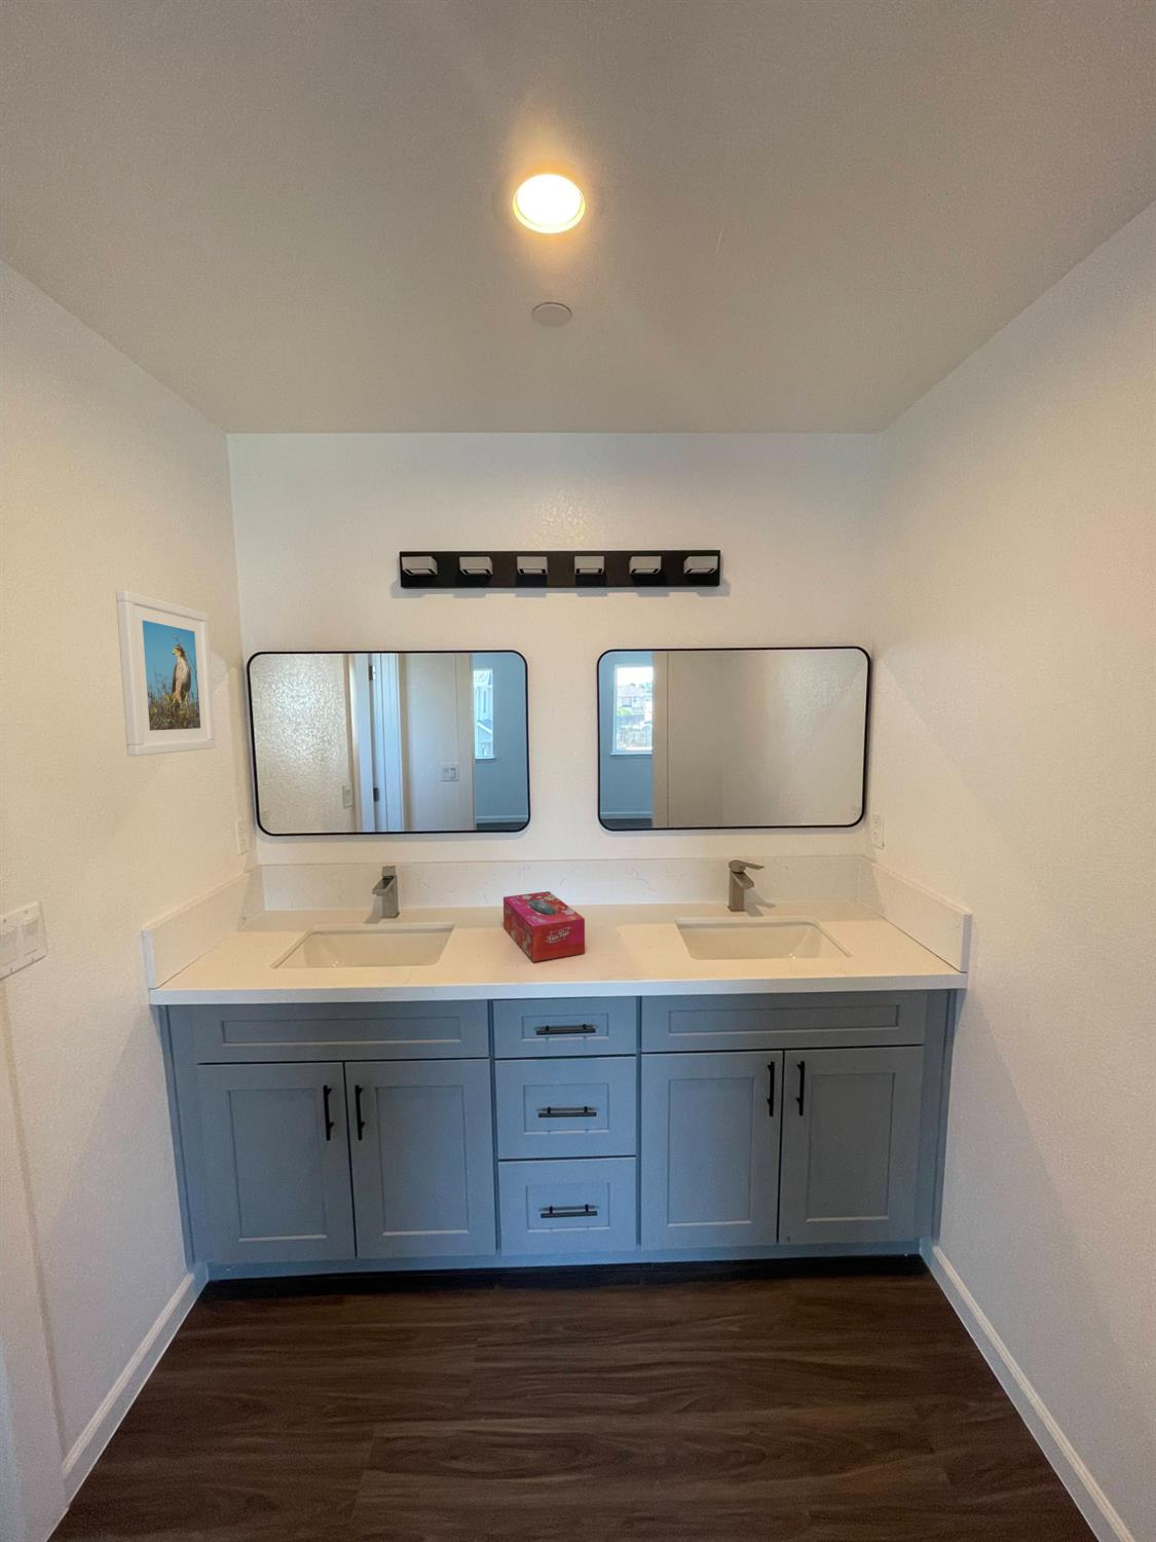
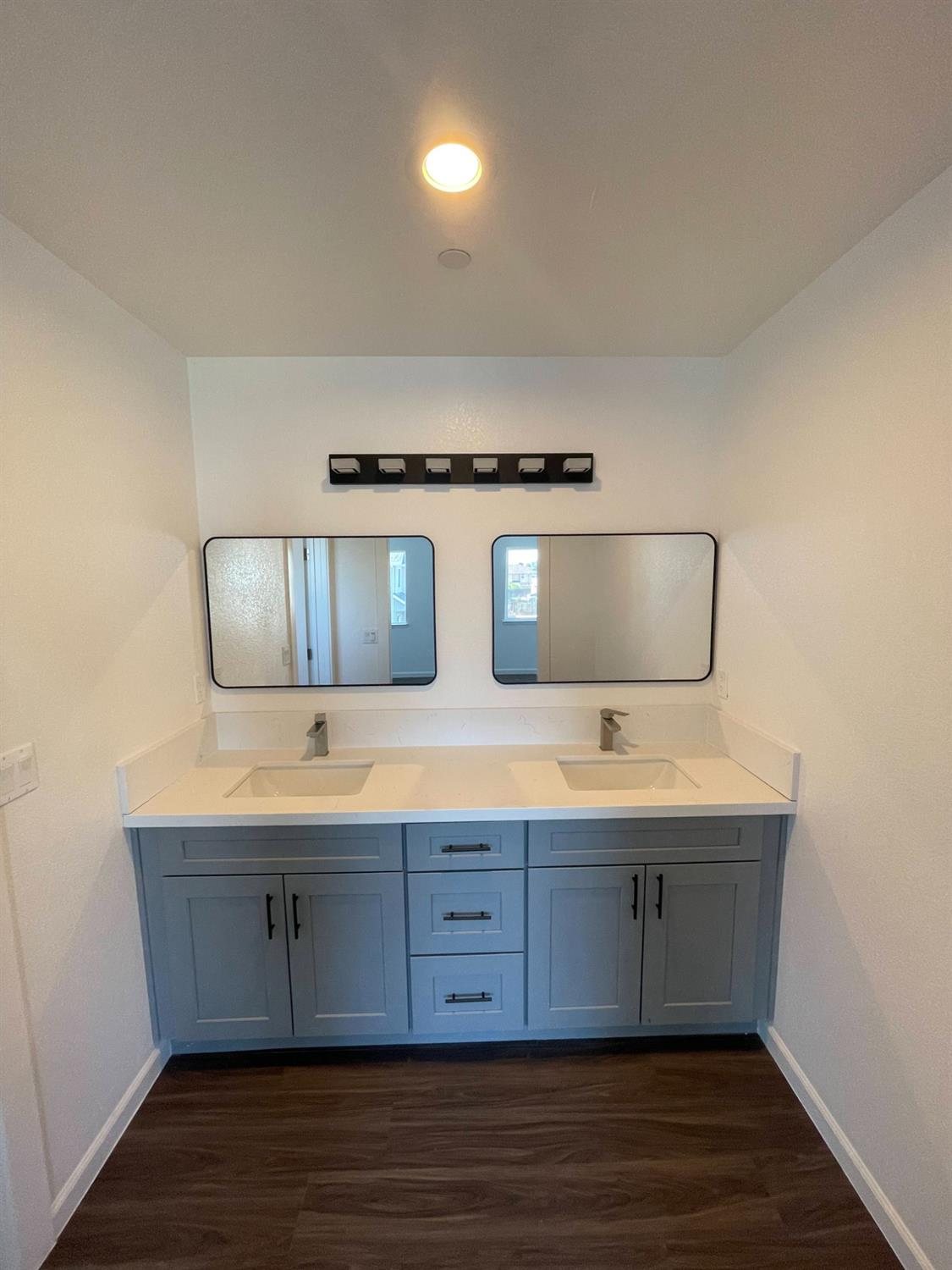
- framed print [115,589,217,756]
- tissue box [503,890,585,962]
